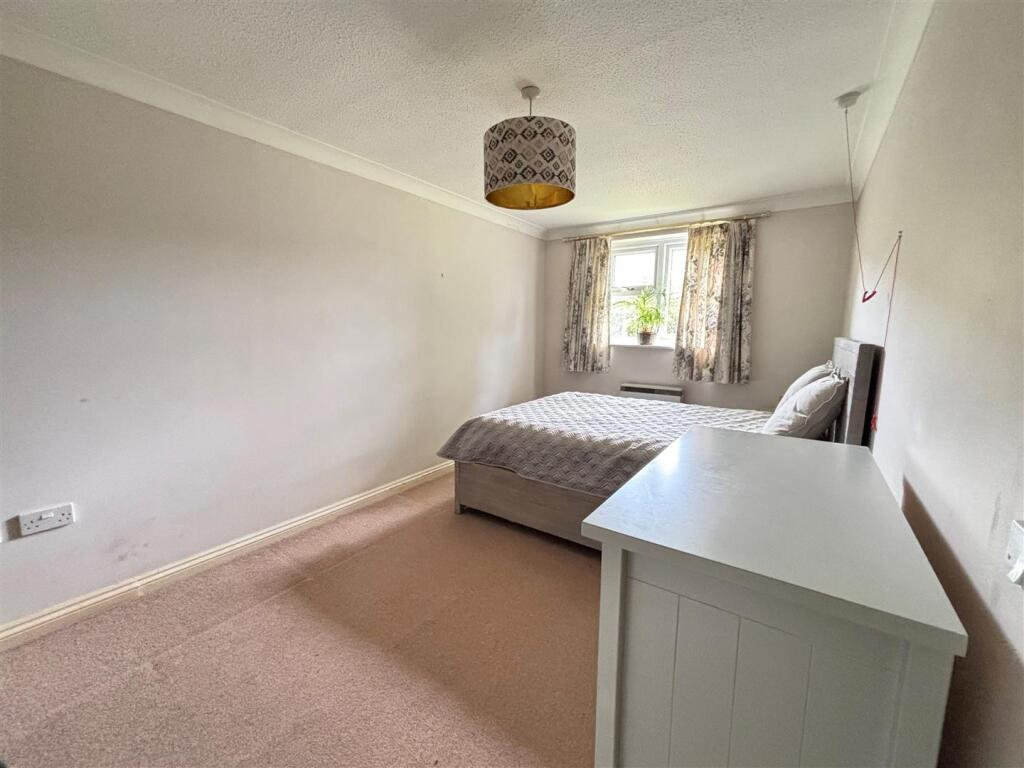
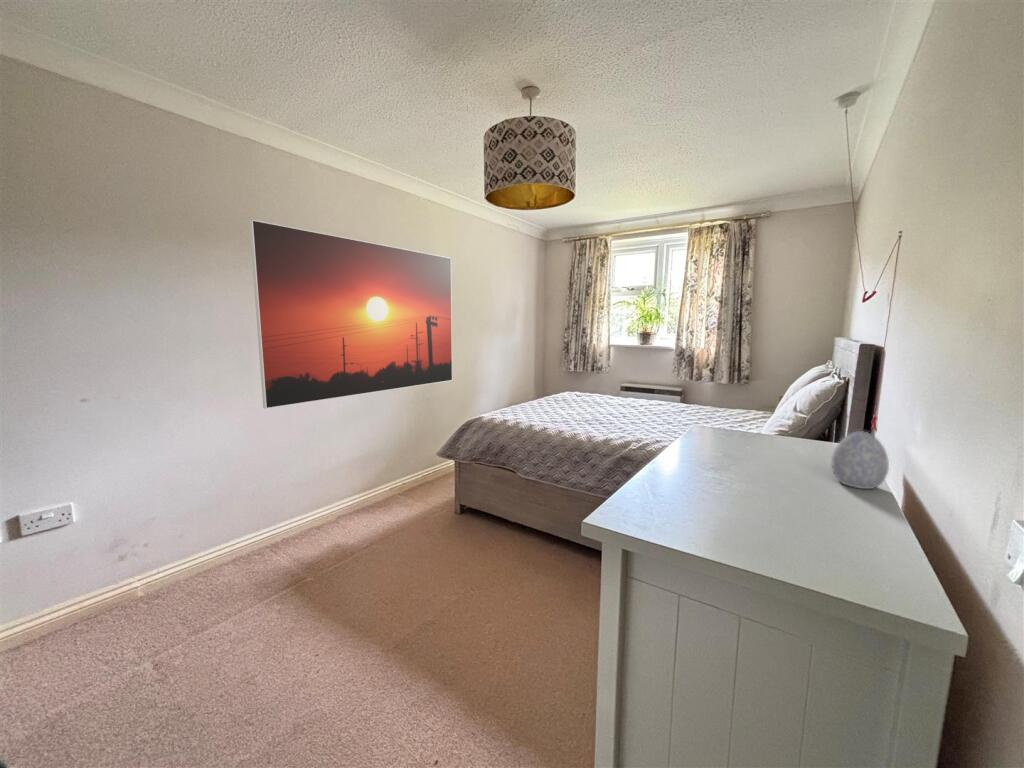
+ decorative egg [830,430,890,490]
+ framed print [248,219,453,410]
